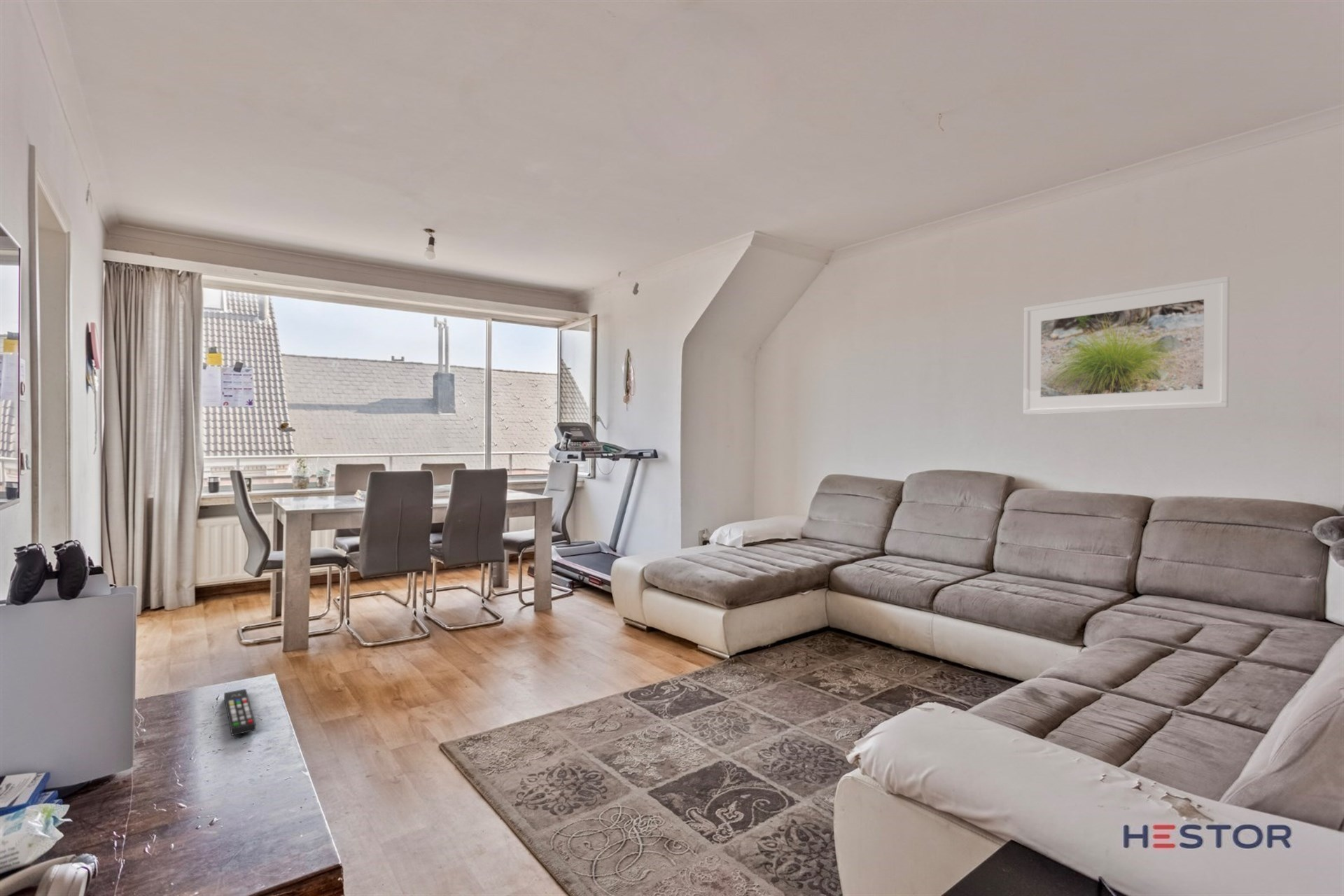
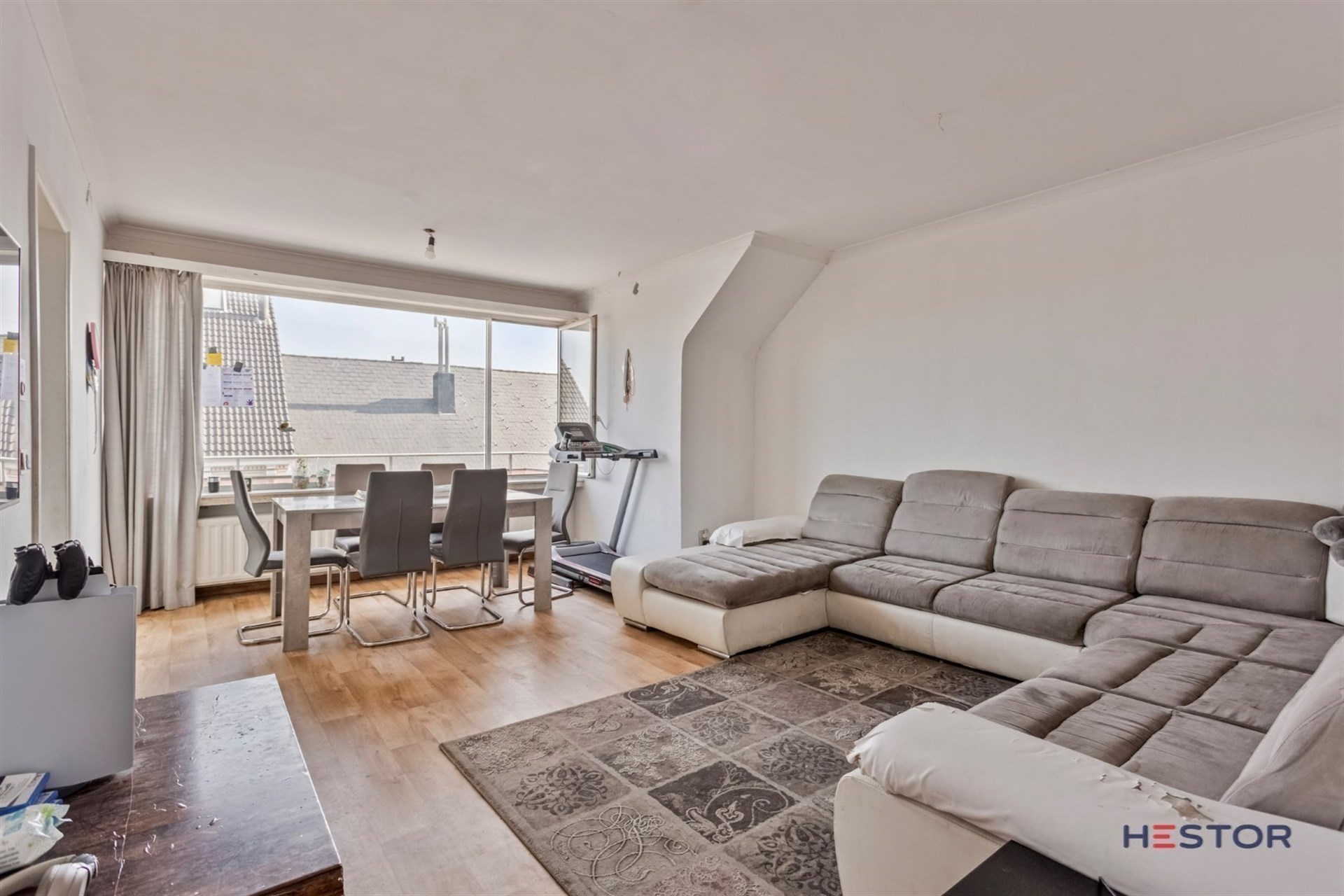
- remote control [223,688,257,736]
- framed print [1023,276,1231,414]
